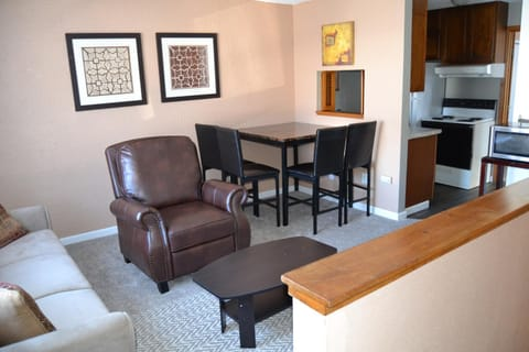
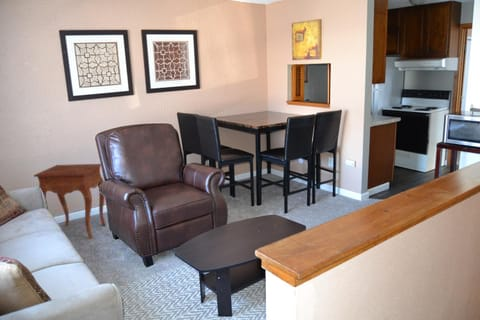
+ side table [33,163,107,239]
